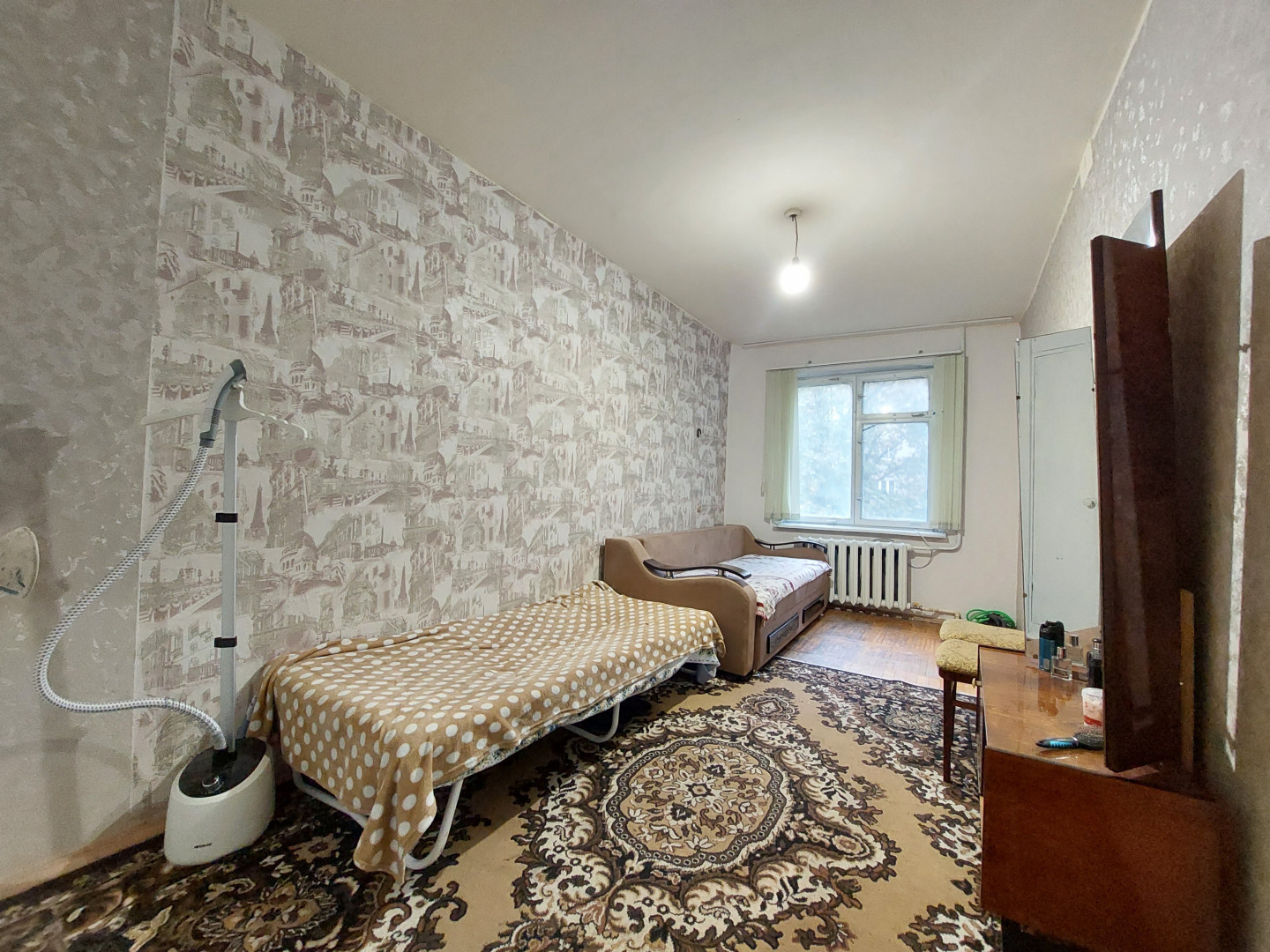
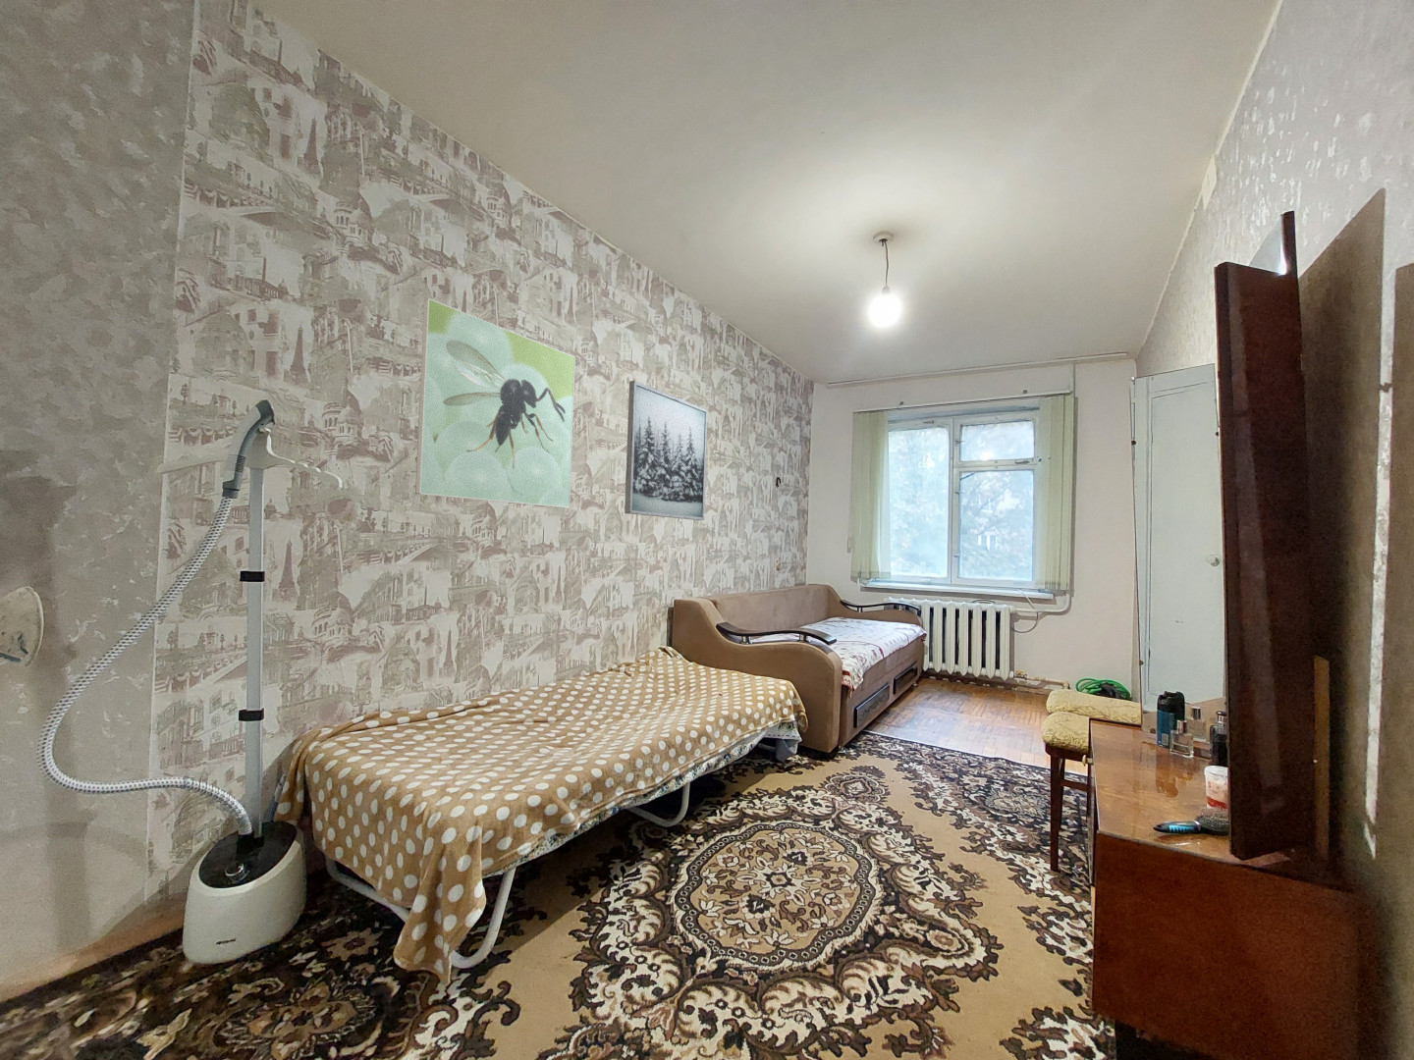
+ wall art [623,380,709,521]
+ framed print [414,297,577,509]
